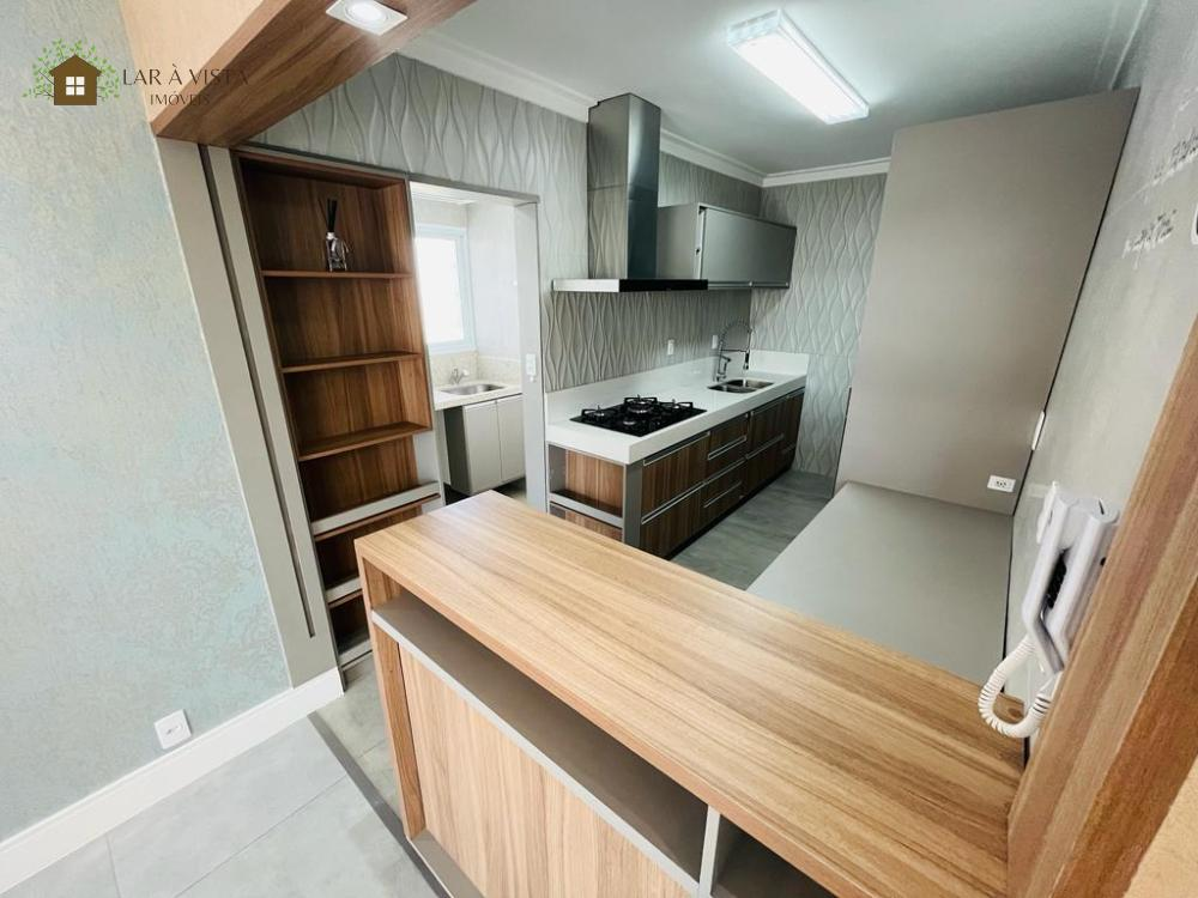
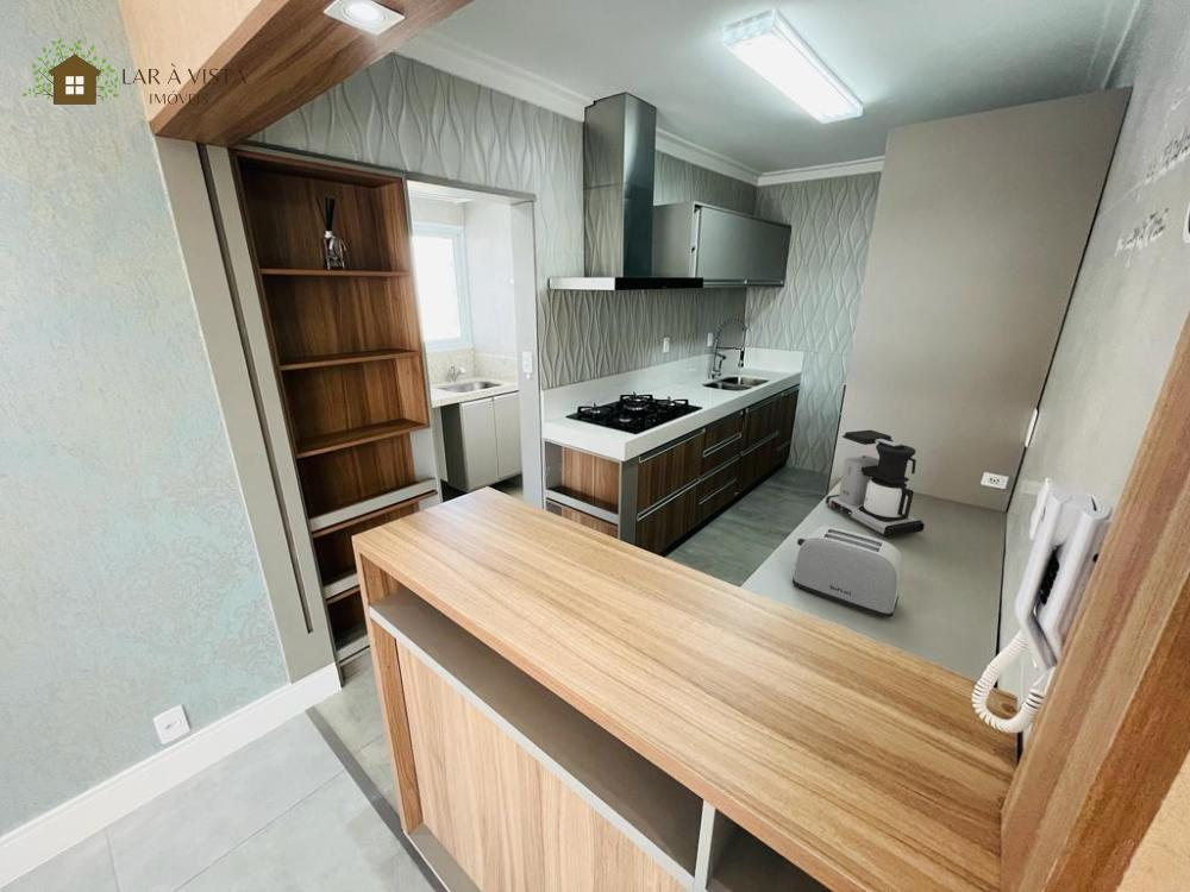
+ coffee maker [825,429,926,539]
+ toaster [791,524,904,618]
